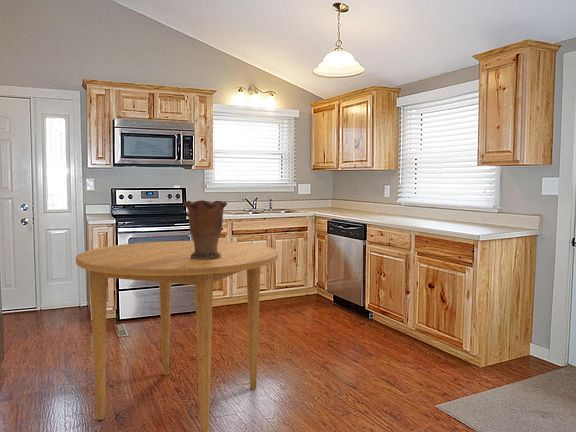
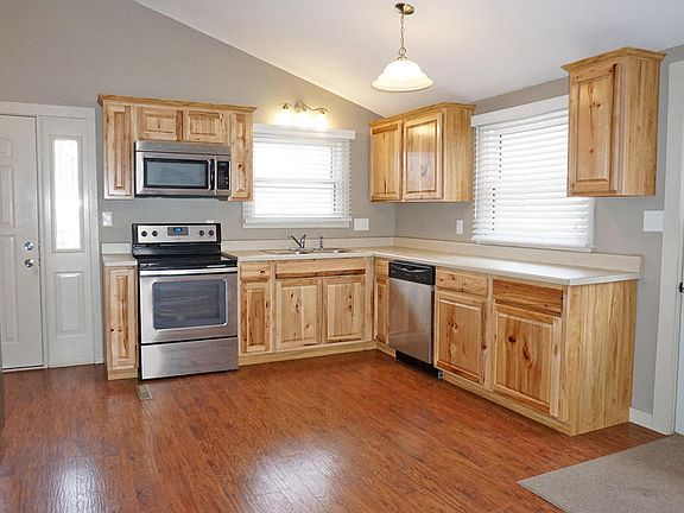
- vase [182,199,228,259]
- dining table [75,240,279,432]
